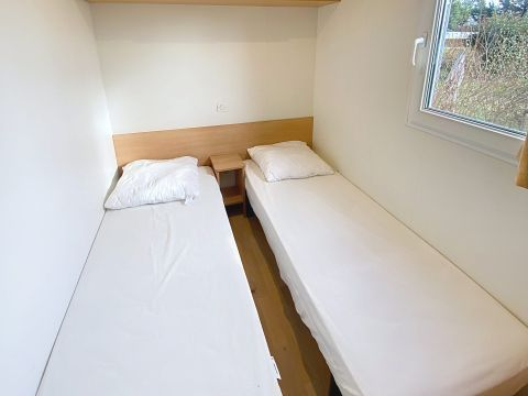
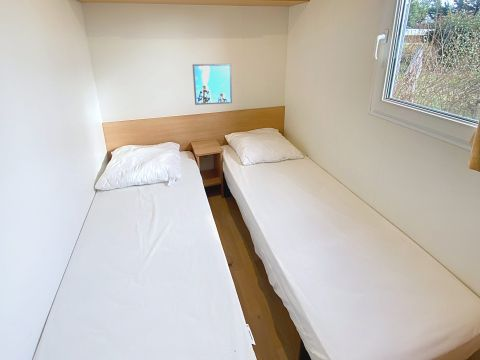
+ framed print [192,63,233,106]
